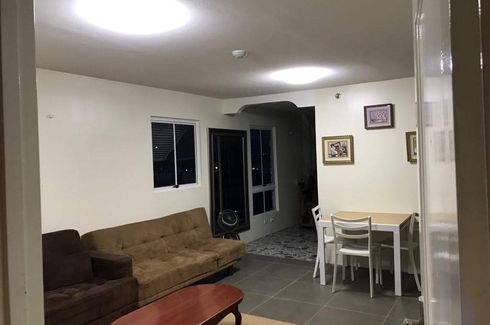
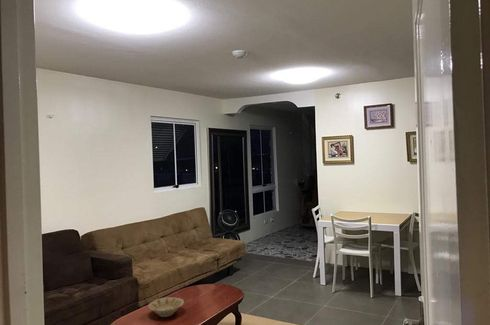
+ bowl [147,296,185,318]
